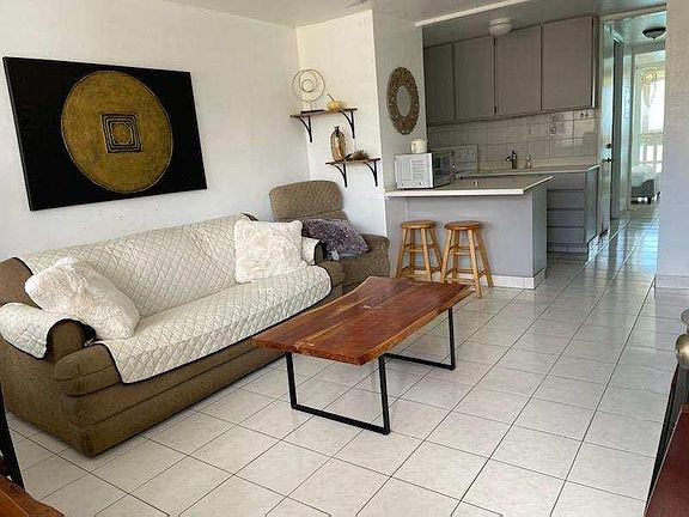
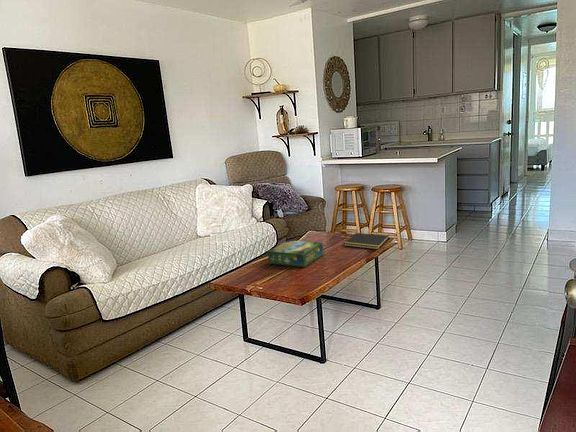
+ notepad [343,232,390,250]
+ board game [267,240,324,268]
